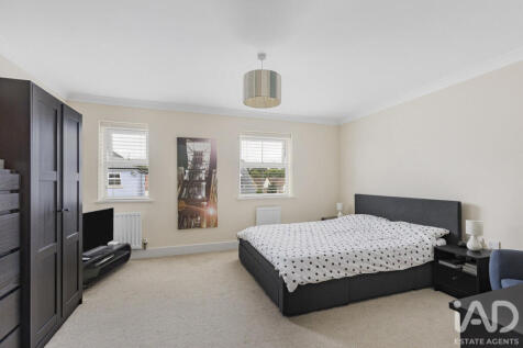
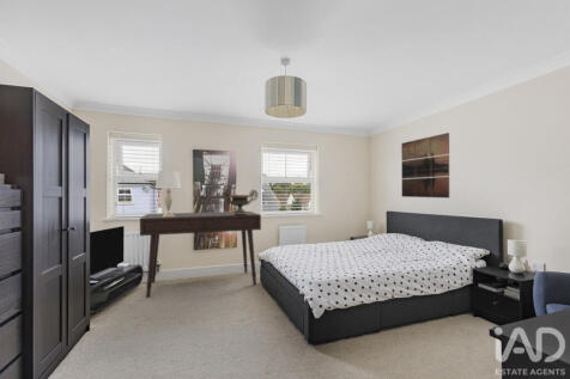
+ lamp [154,170,183,218]
+ desk [139,210,262,299]
+ decorative urn [220,188,259,214]
+ wall art [400,132,450,200]
